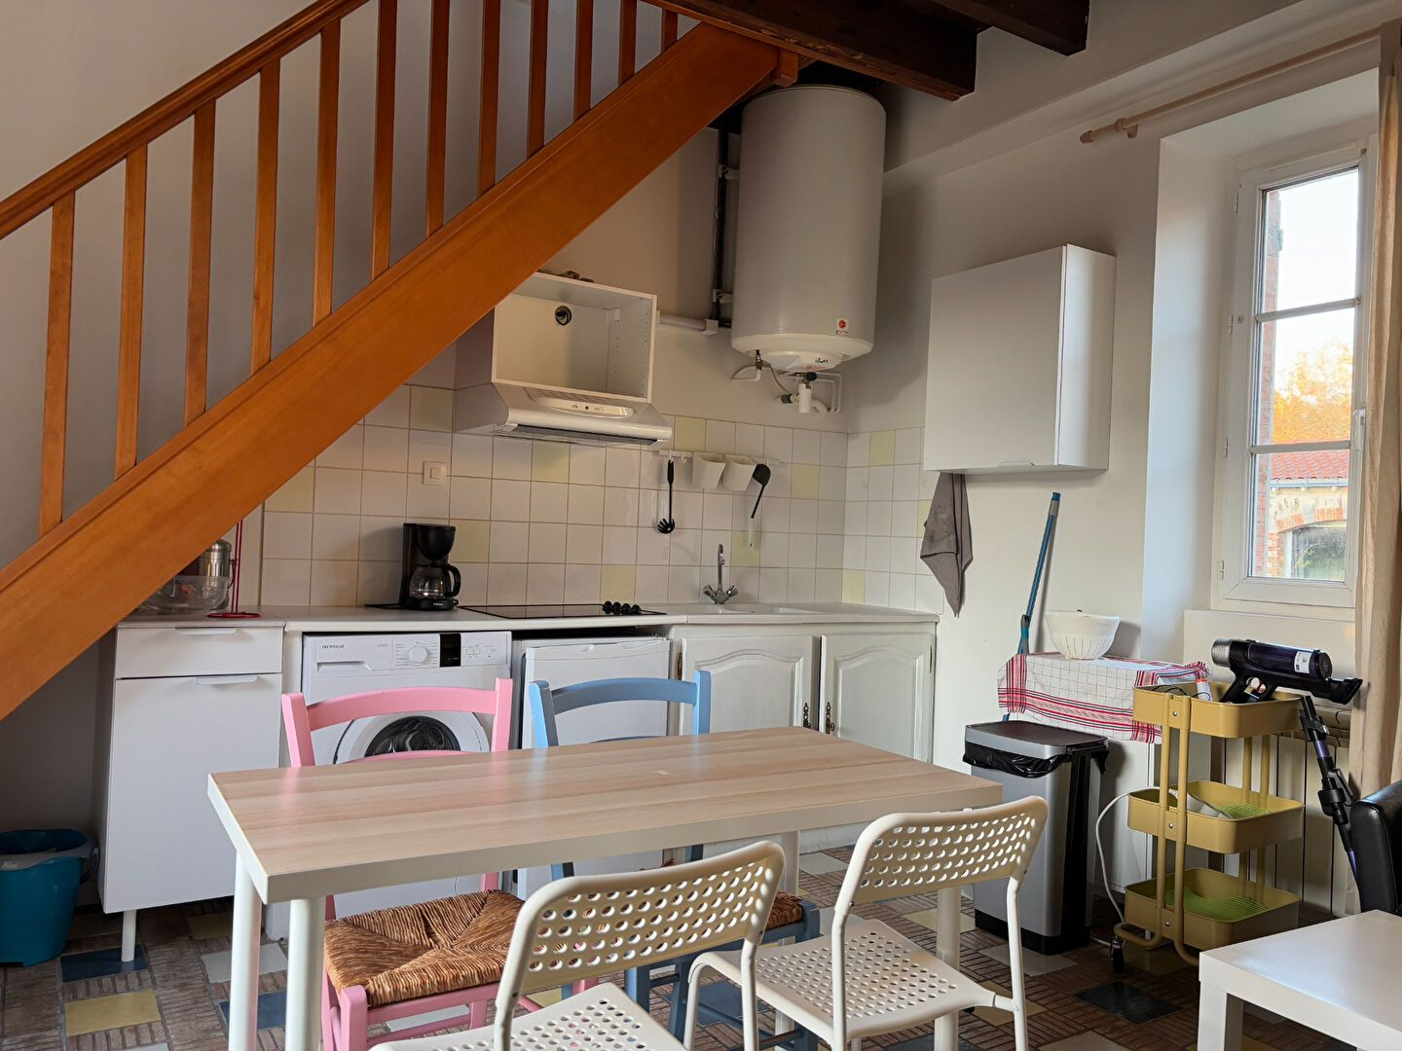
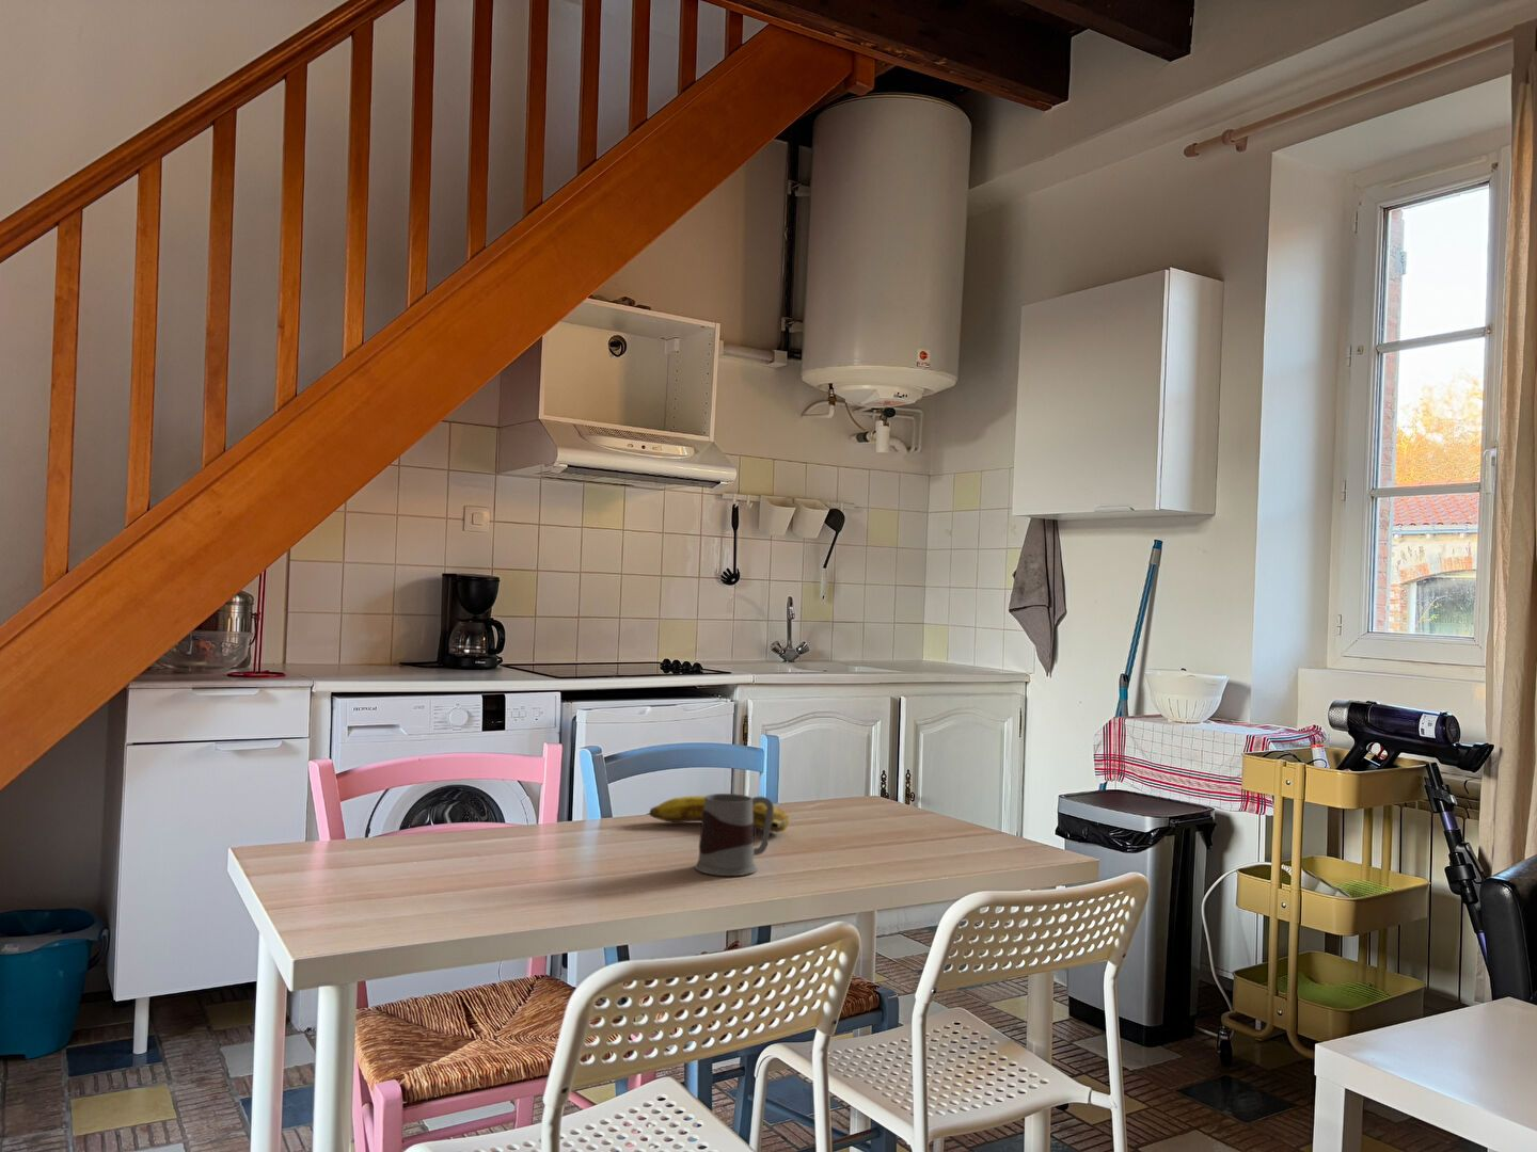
+ mug [693,793,773,877]
+ banana [647,795,790,833]
